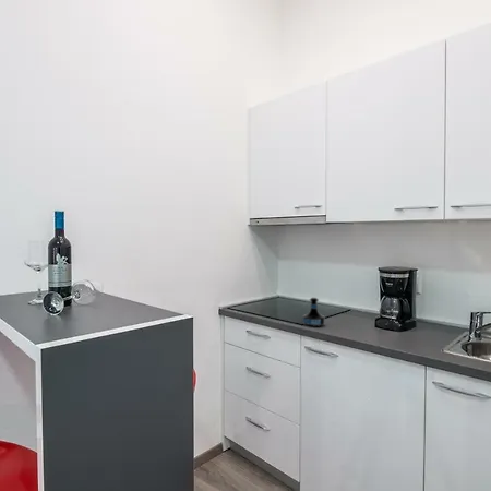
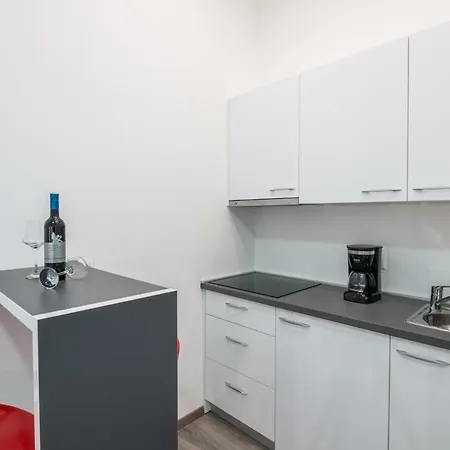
- tequila bottle [301,297,326,328]
